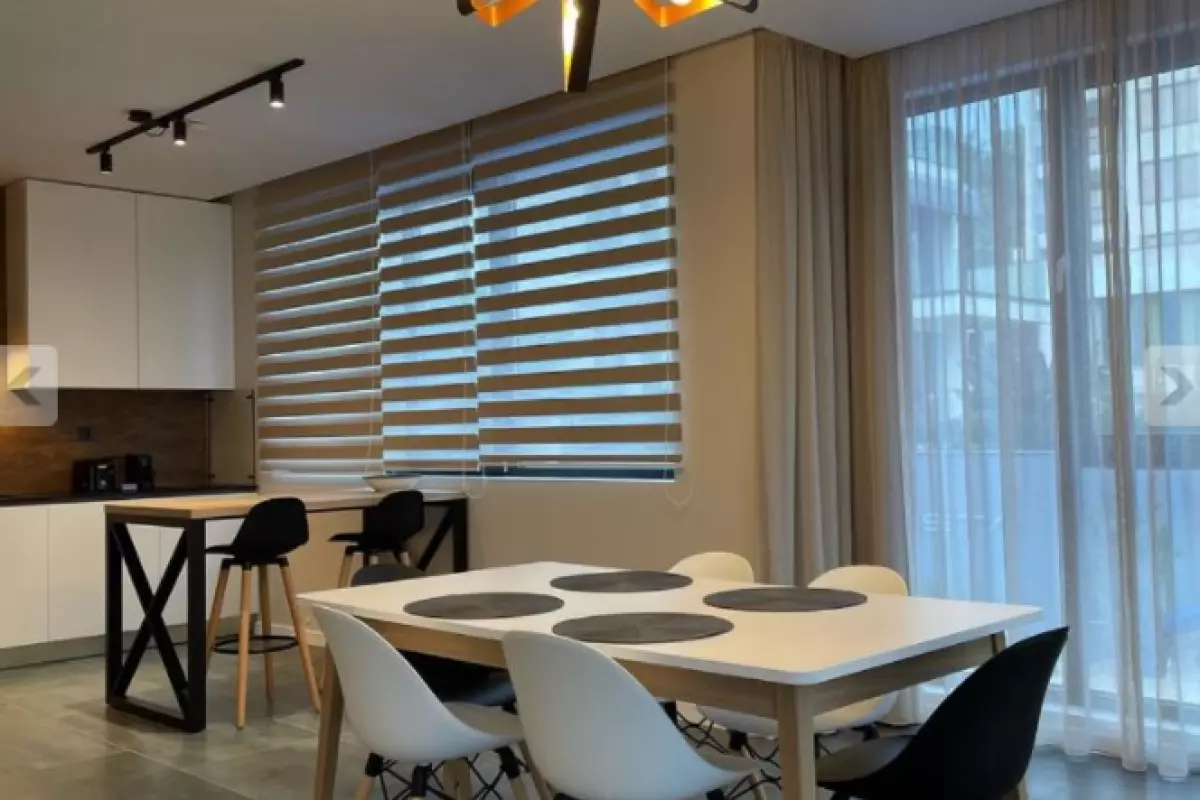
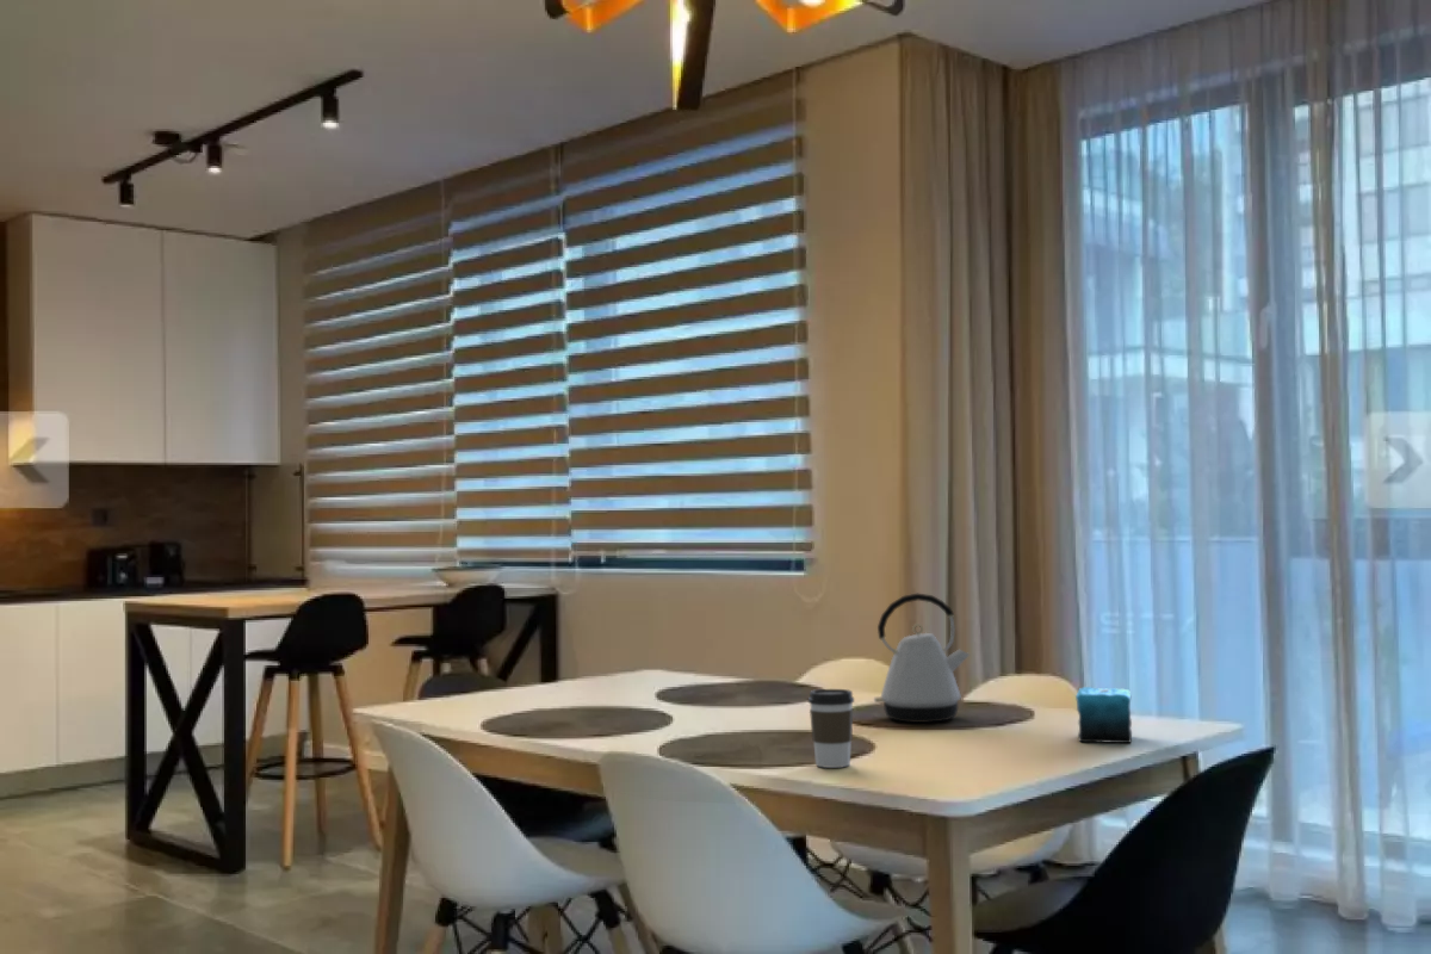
+ kettle [873,593,971,724]
+ candle [1074,686,1133,744]
+ coffee cup [807,688,855,769]
